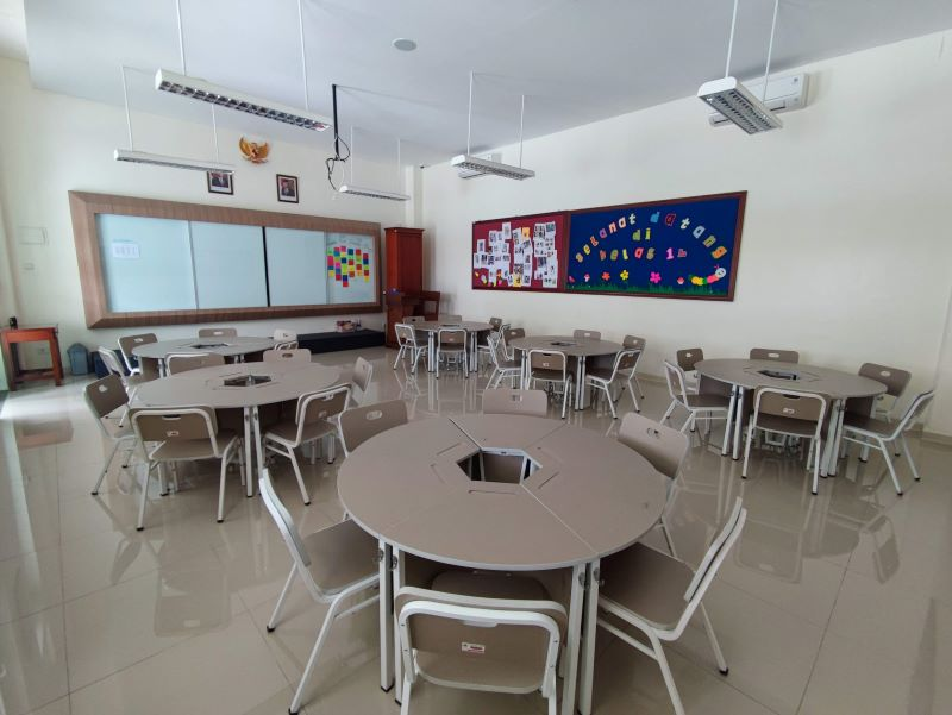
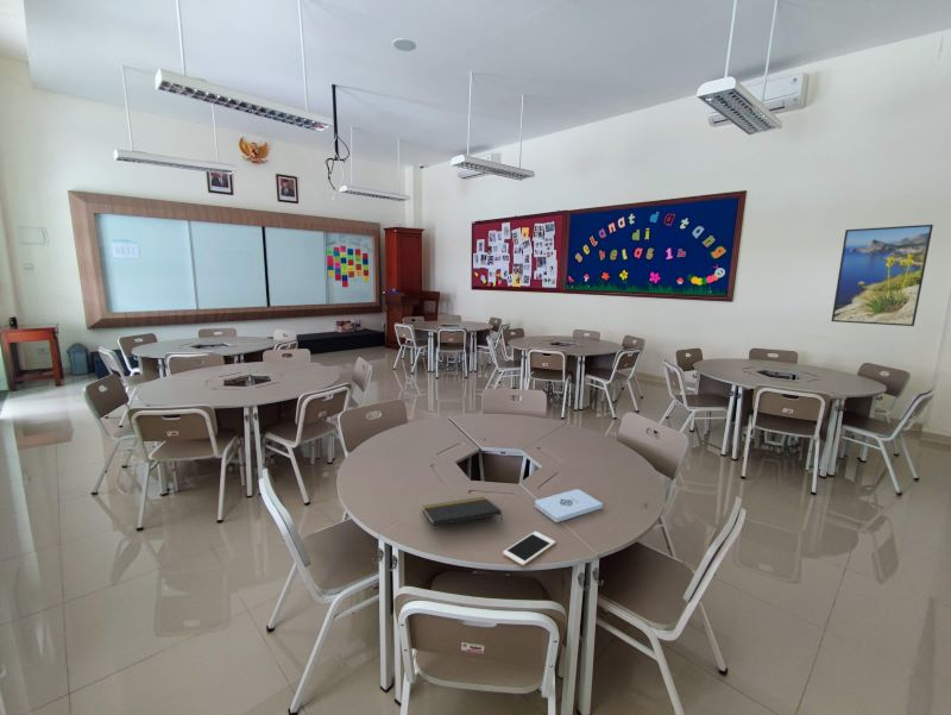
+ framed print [830,224,934,327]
+ notepad [534,488,604,523]
+ cell phone [502,531,556,566]
+ notepad [421,496,504,527]
